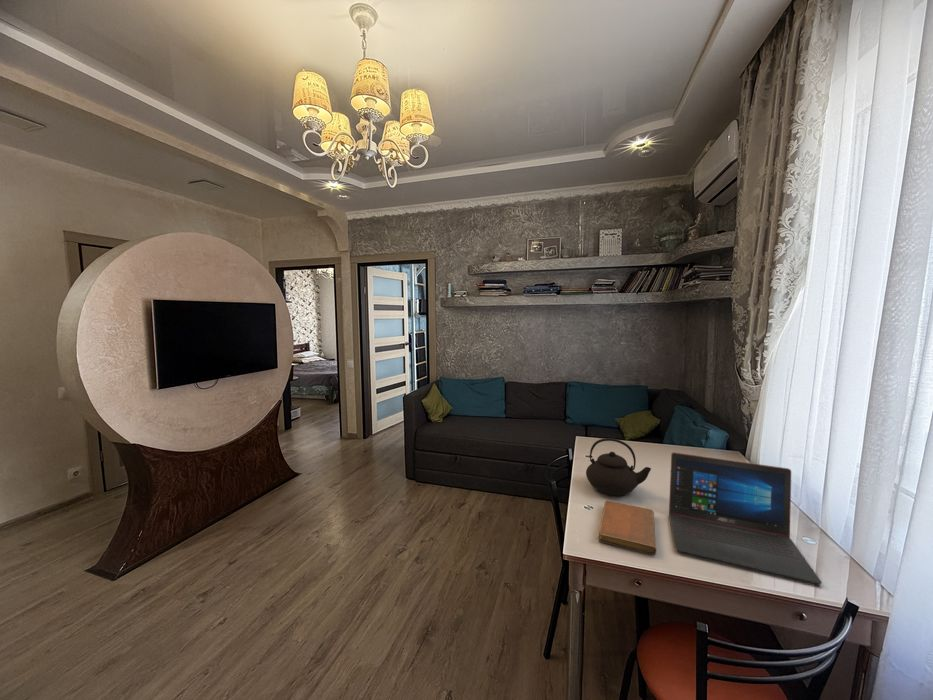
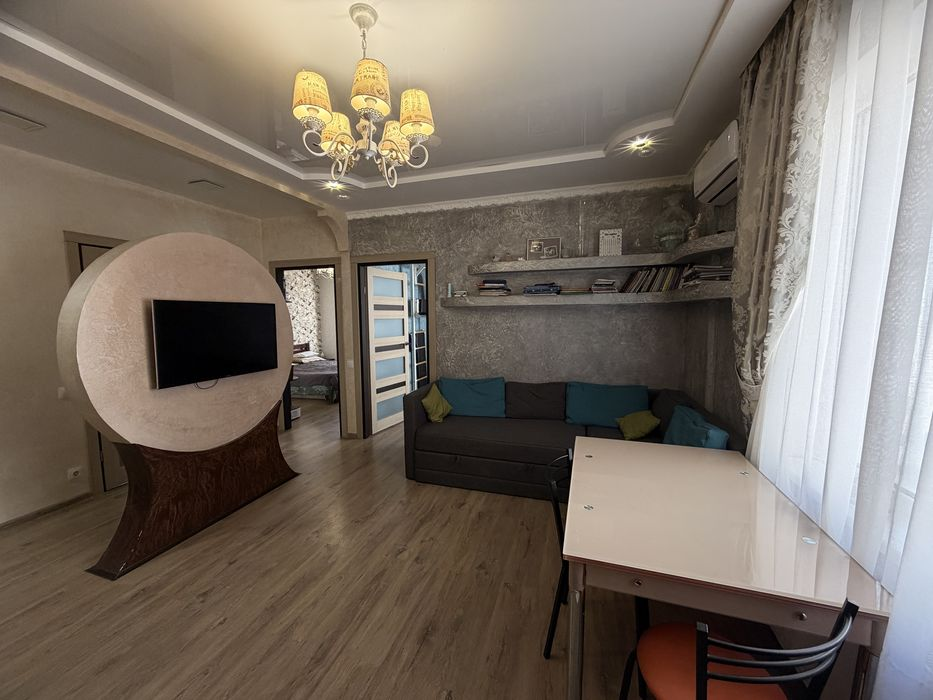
- teapot [585,437,652,497]
- notebook [598,499,657,556]
- laptop [668,451,823,585]
